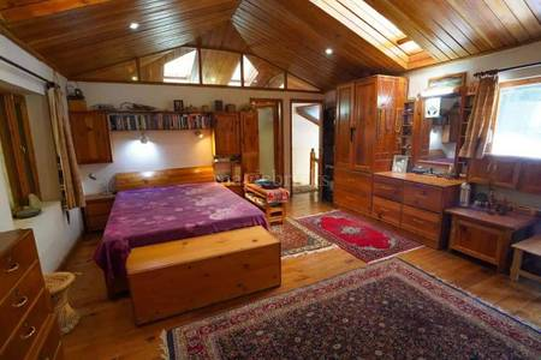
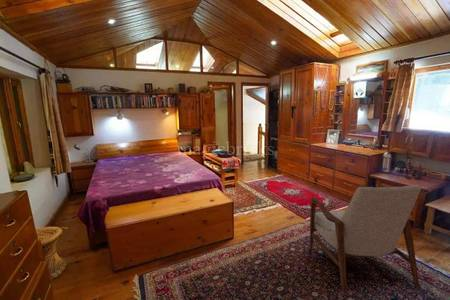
+ armchair [309,184,422,294]
